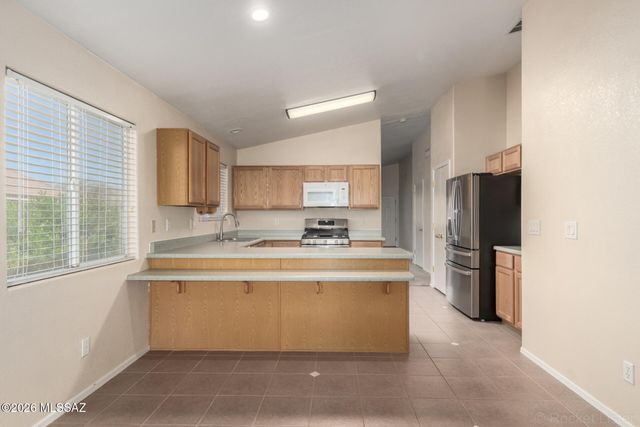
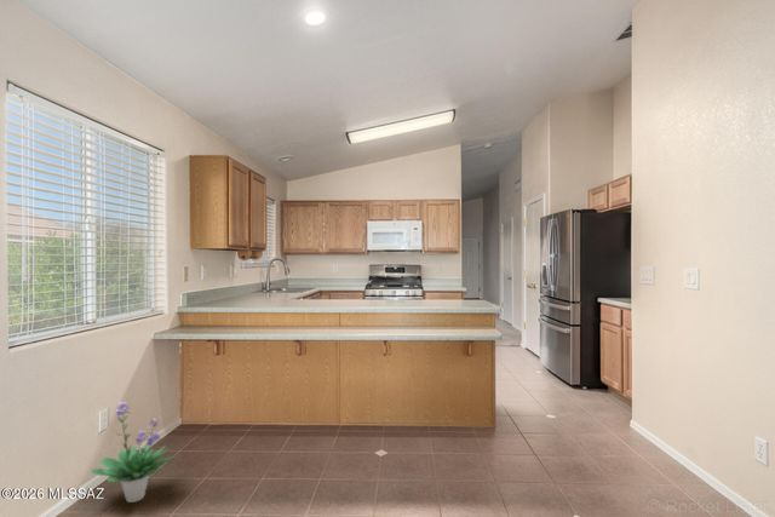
+ potted plant [90,401,177,504]
